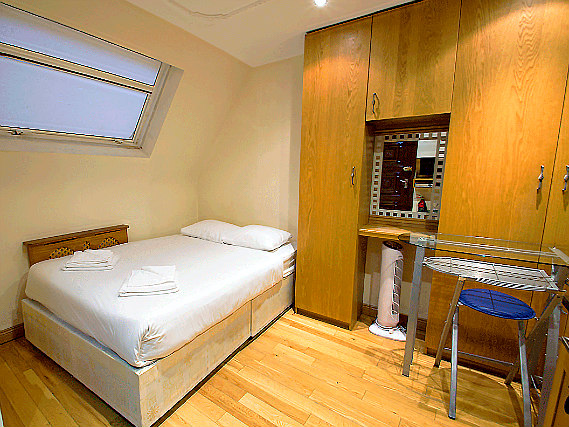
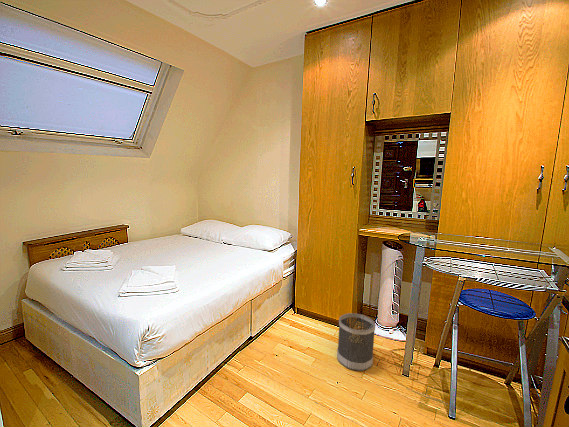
+ wastebasket [336,312,376,372]
